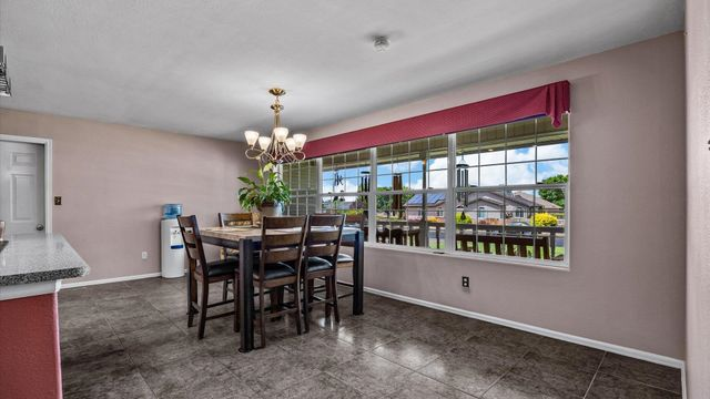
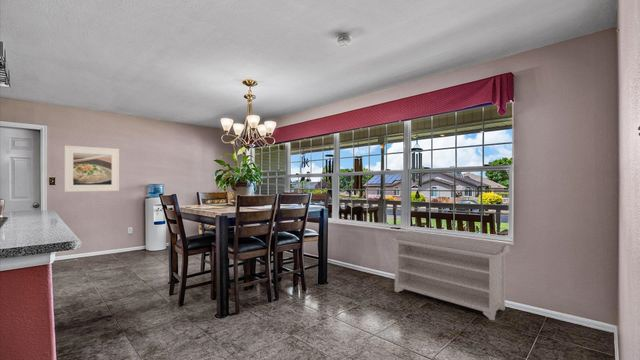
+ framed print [63,145,120,193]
+ bench [391,230,511,321]
